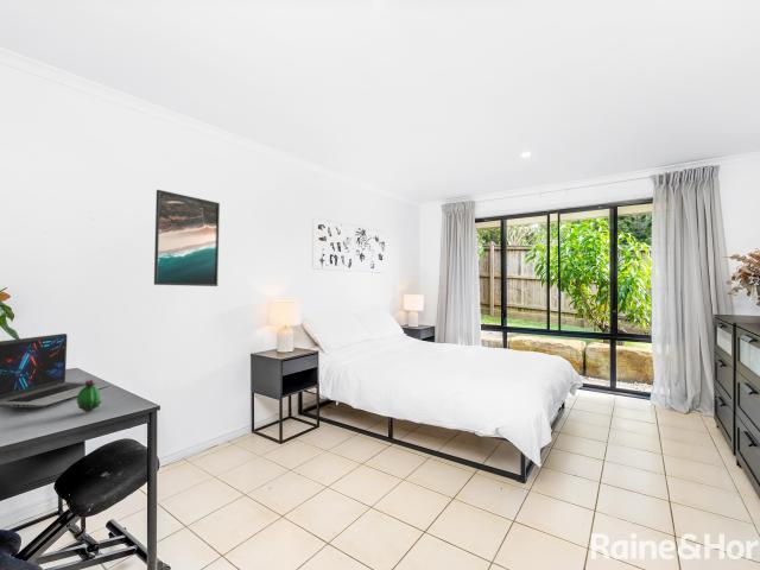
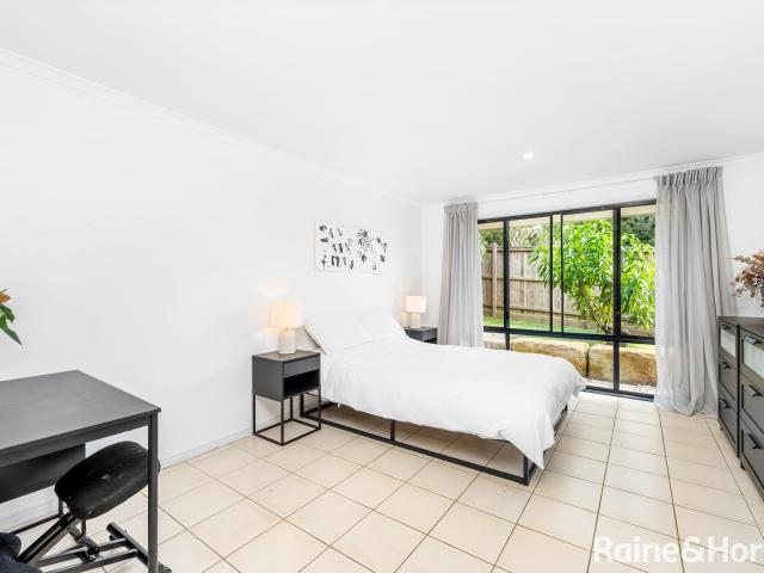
- laptop [0,332,112,410]
- flowering cactus [76,379,103,413]
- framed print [153,189,221,287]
